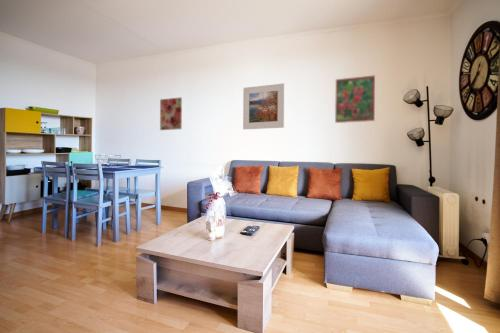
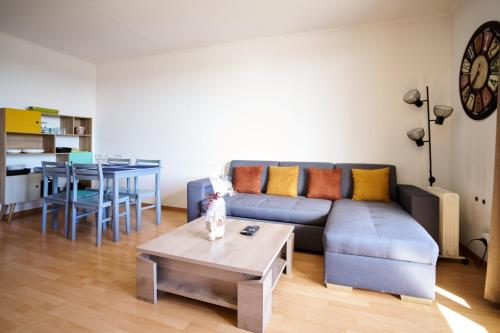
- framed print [242,82,286,130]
- wall art [159,96,183,131]
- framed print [334,74,376,124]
